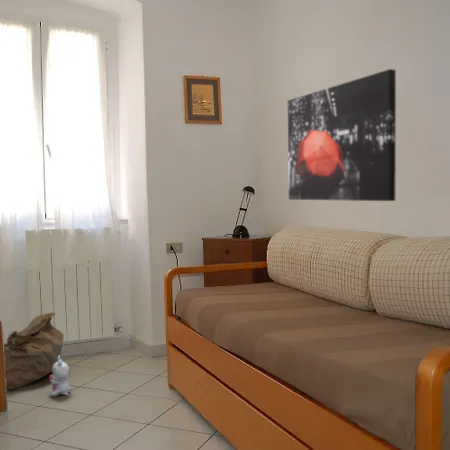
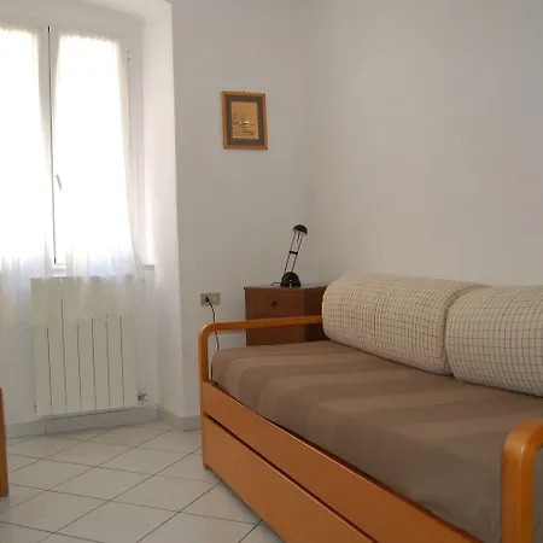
- wall art [287,68,397,202]
- plush toy [48,355,72,398]
- bag [3,311,65,391]
